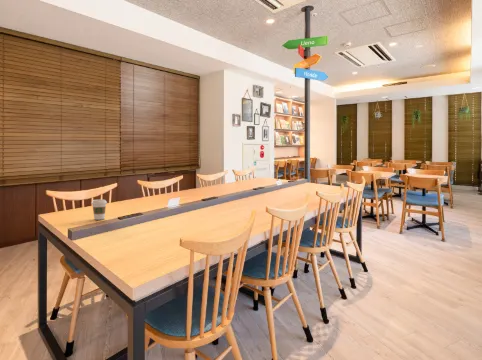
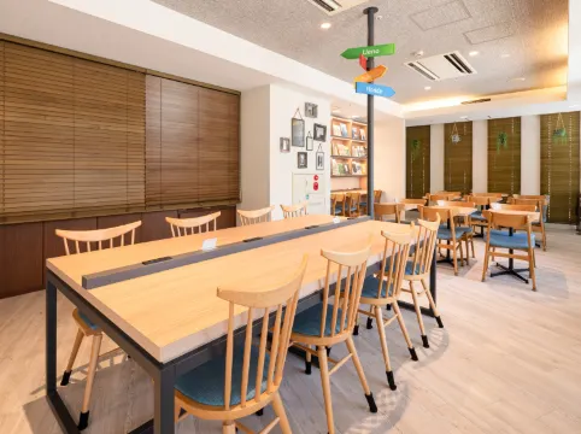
- coffee cup [90,199,108,221]
